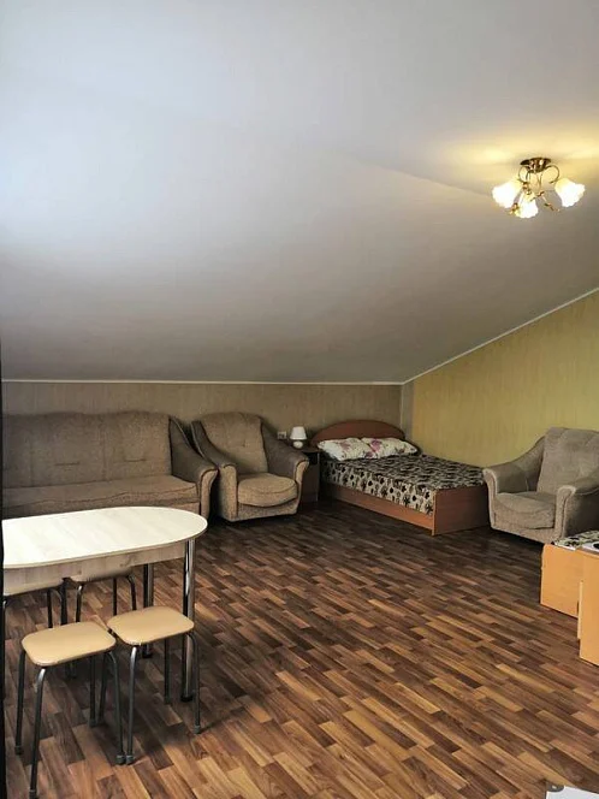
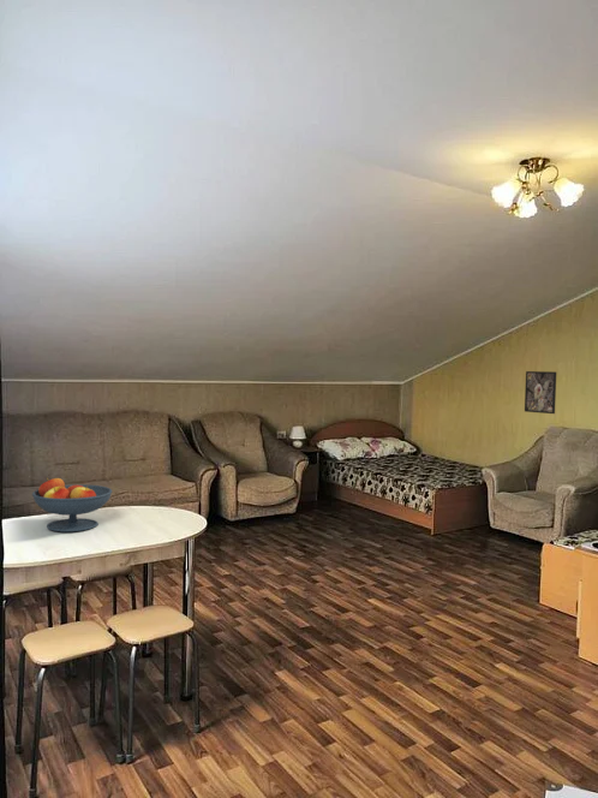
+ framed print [524,370,557,415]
+ fruit bowl [31,477,113,532]
